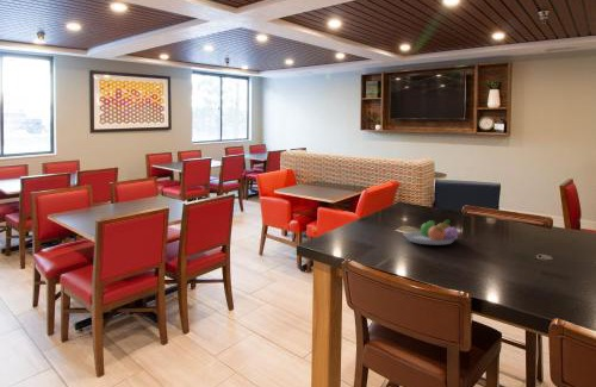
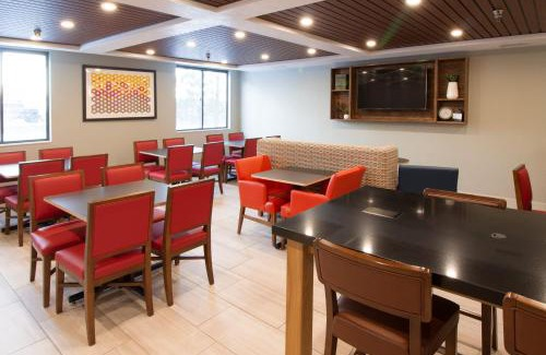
- fruit bowl [402,219,460,245]
